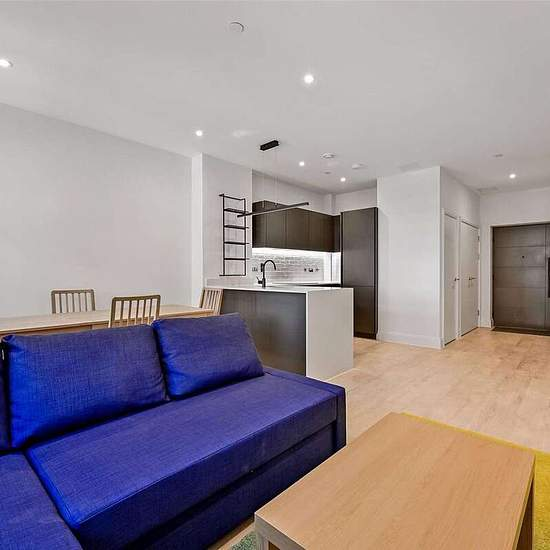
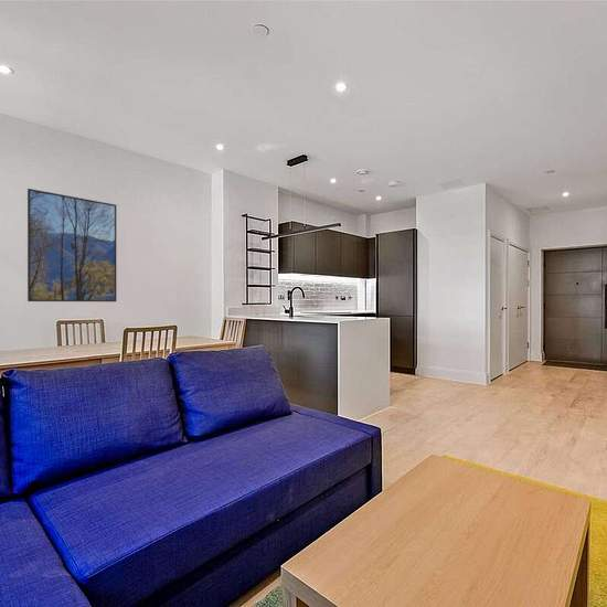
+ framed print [26,188,117,302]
